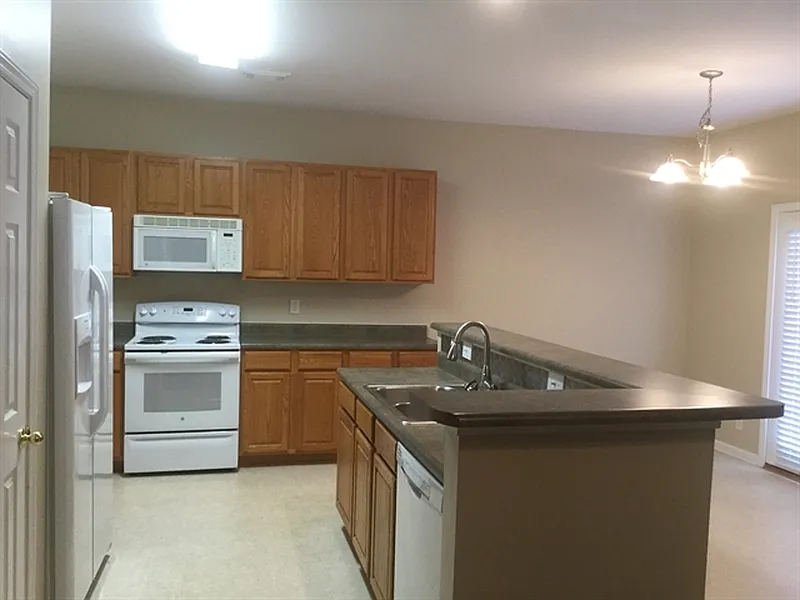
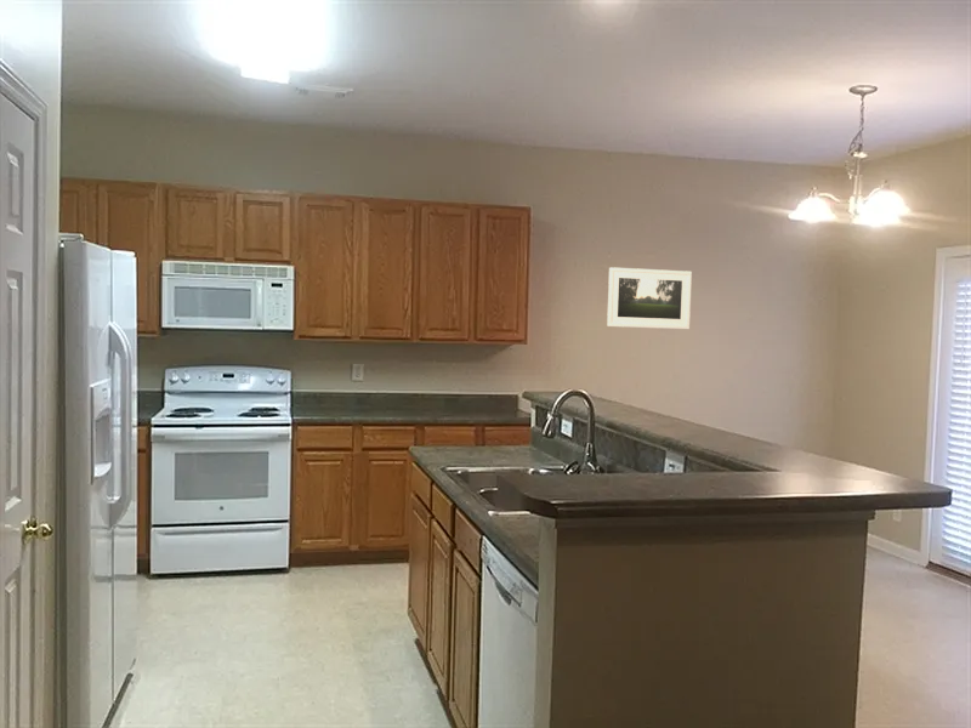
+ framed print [606,266,693,330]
